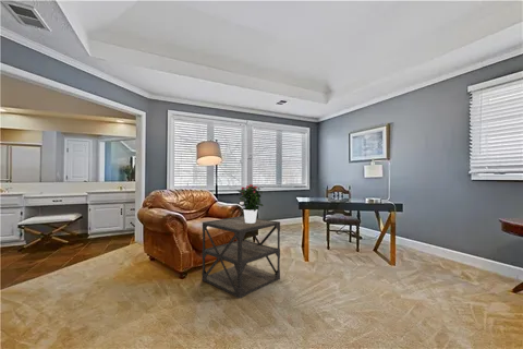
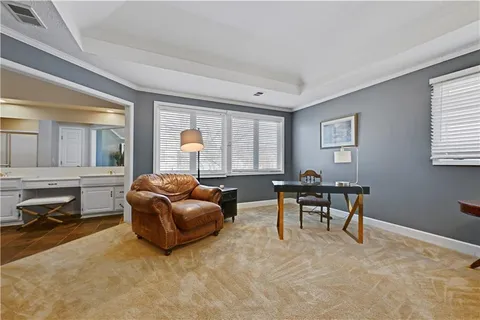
- potted flower [235,183,264,224]
- side table [202,215,281,300]
